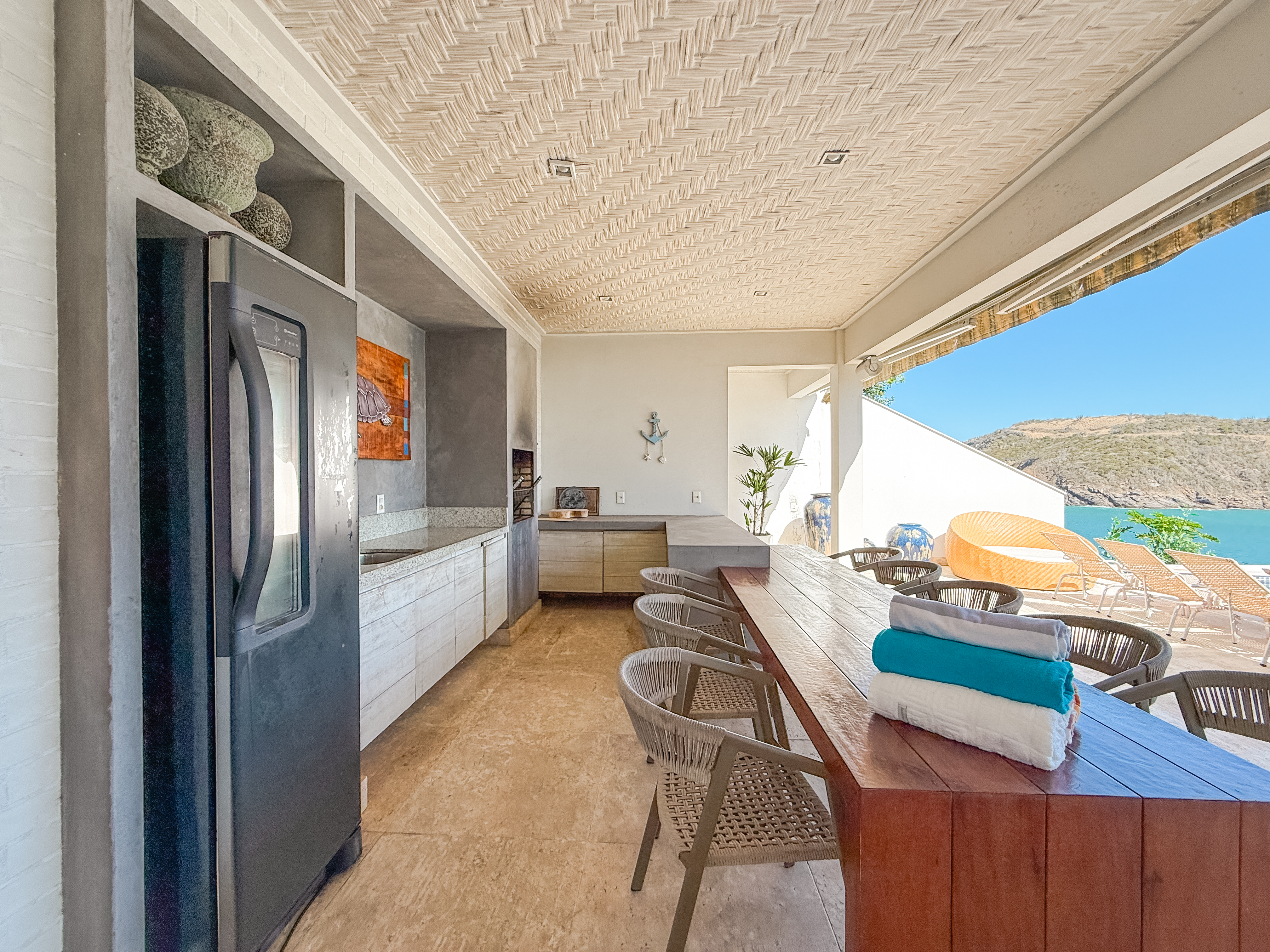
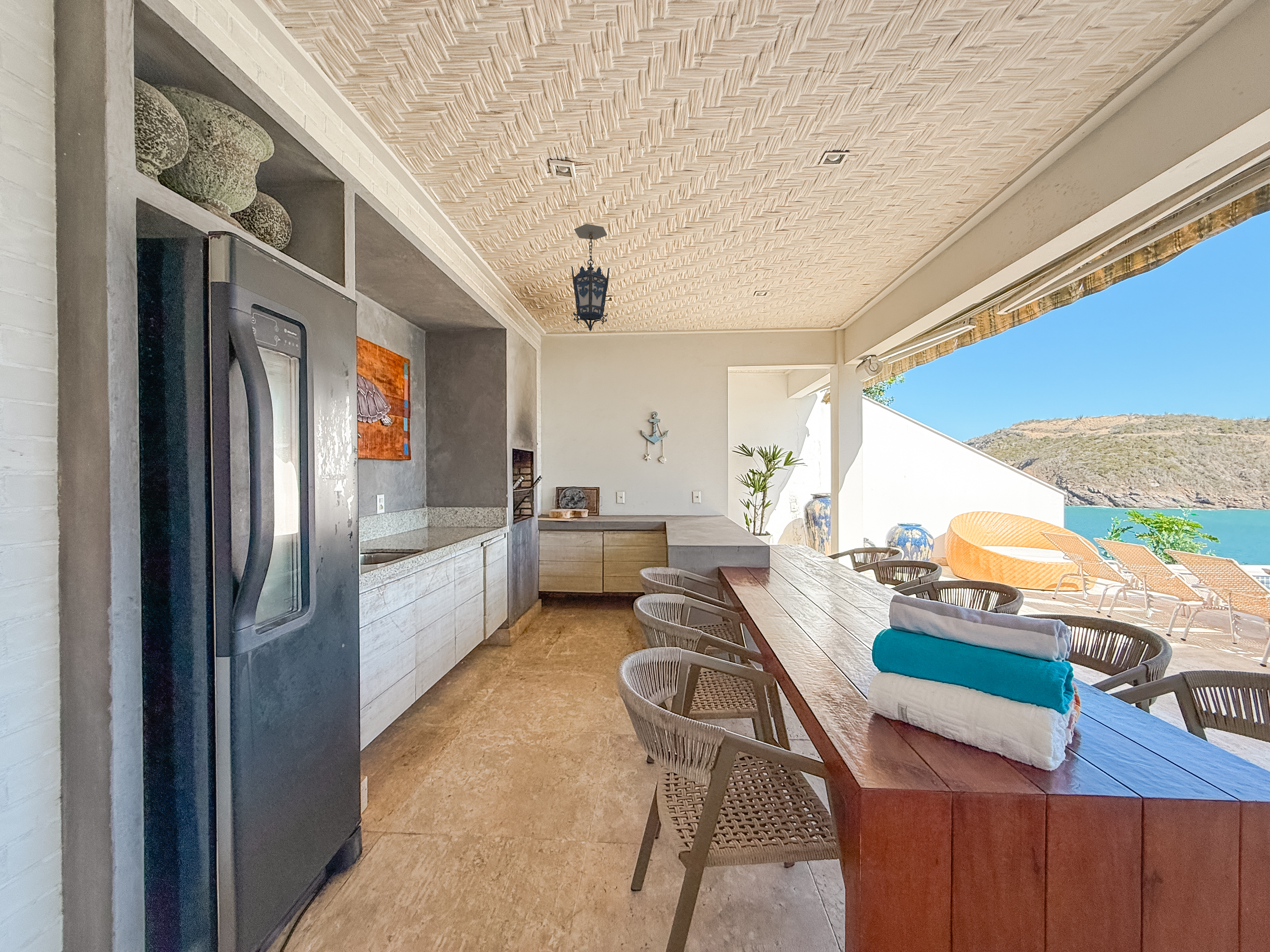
+ hanging lantern [570,224,610,332]
